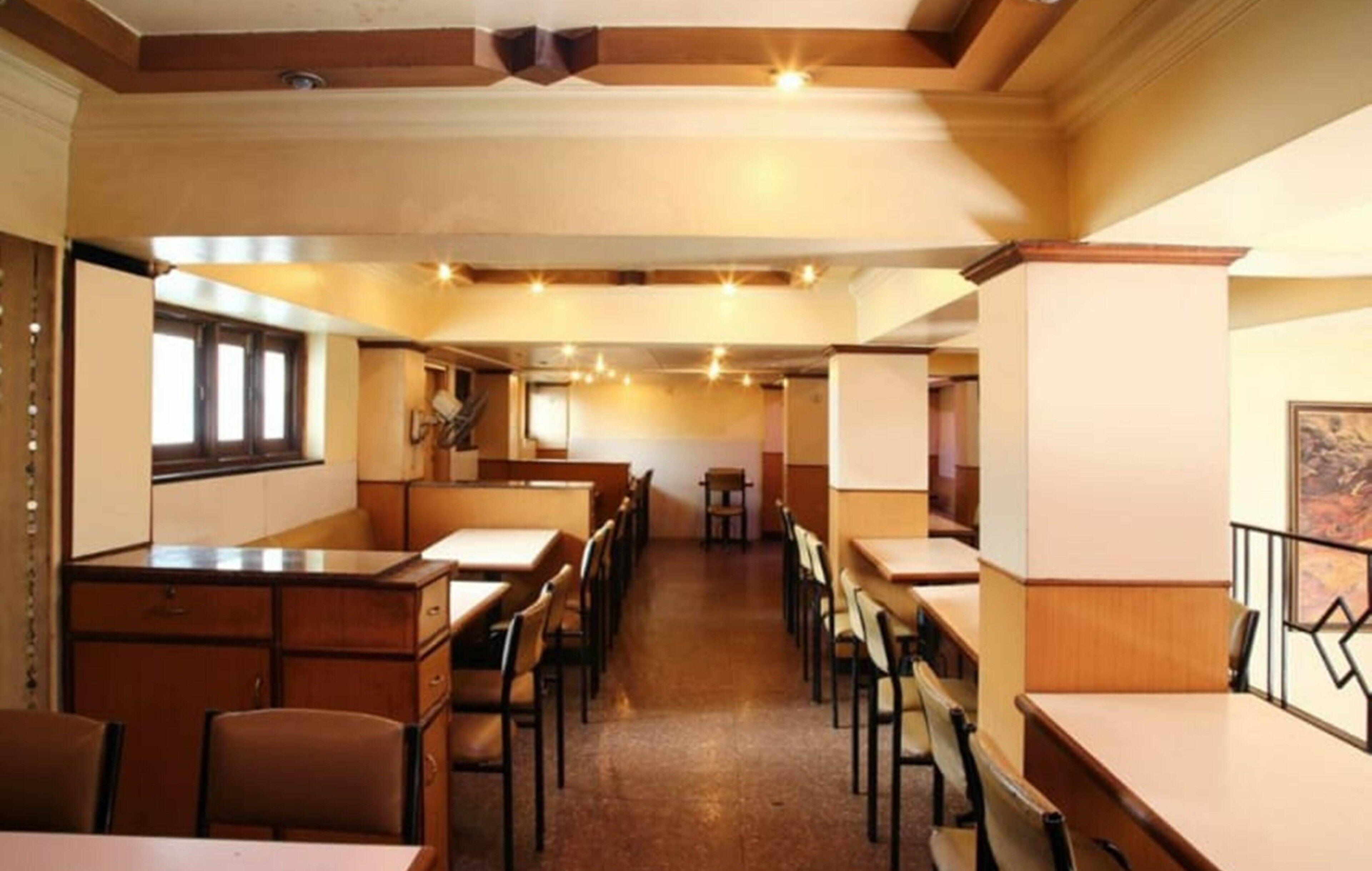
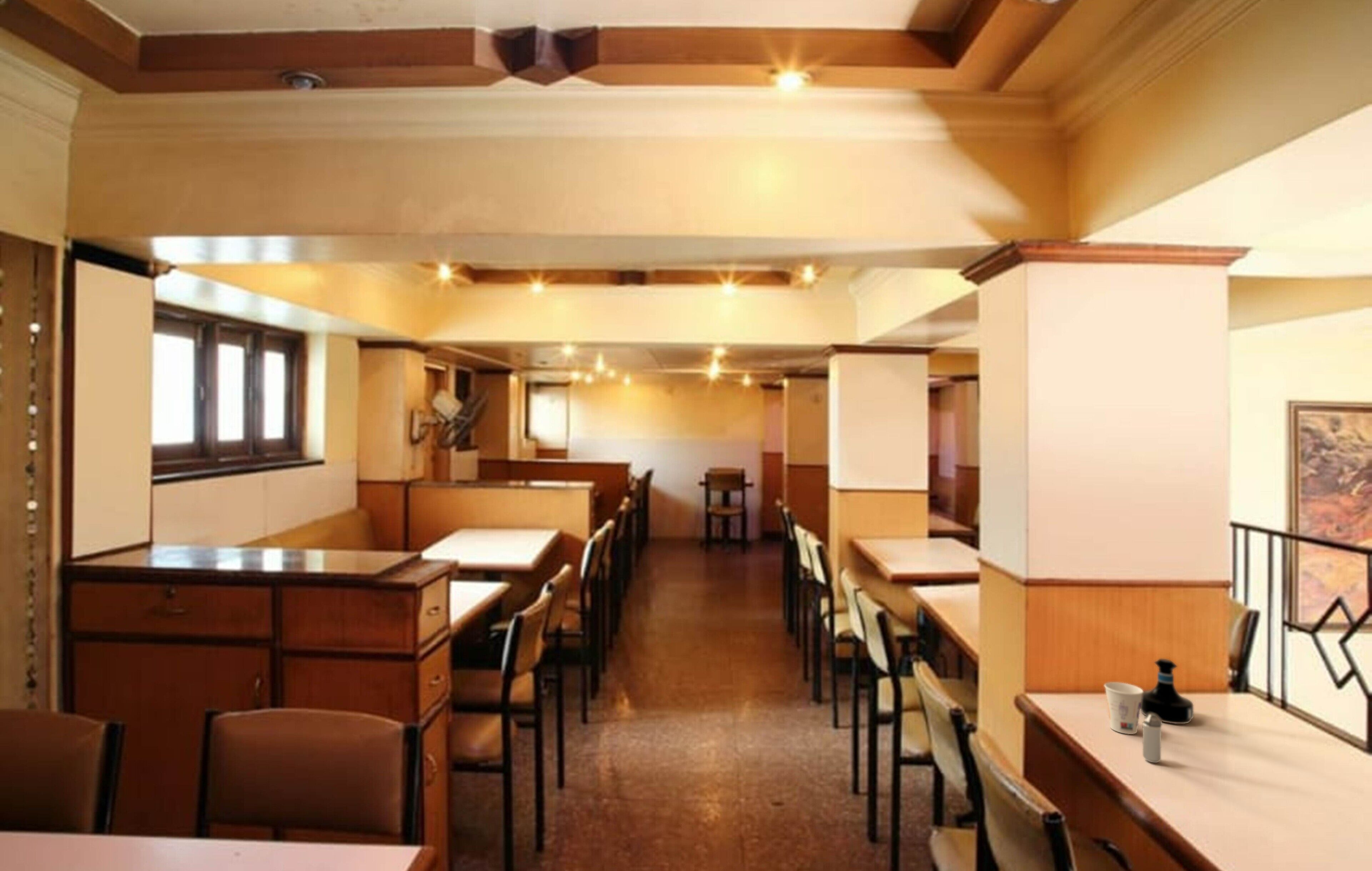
+ cup [1104,682,1143,735]
+ tequila bottle [1140,658,1194,724]
+ shaker [1142,713,1162,763]
